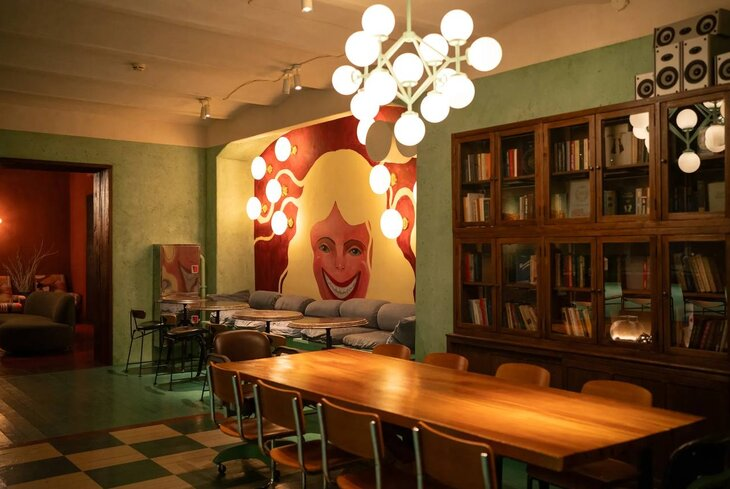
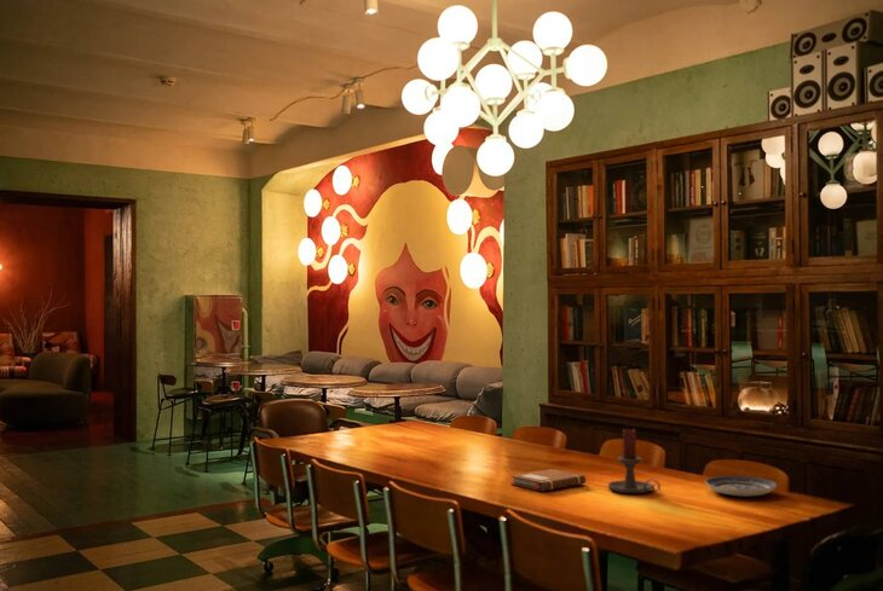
+ plate [704,475,778,498]
+ notebook [509,468,587,492]
+ candle holder [607,427,662,494]
